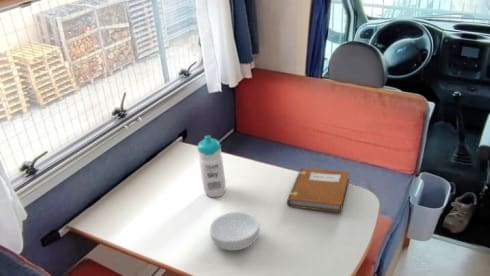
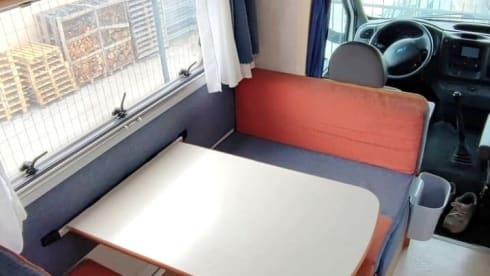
- cereal bowl [209,211,261,252]
- notebook [286,167,350,214]
- water bottle [197,134,227,198]
